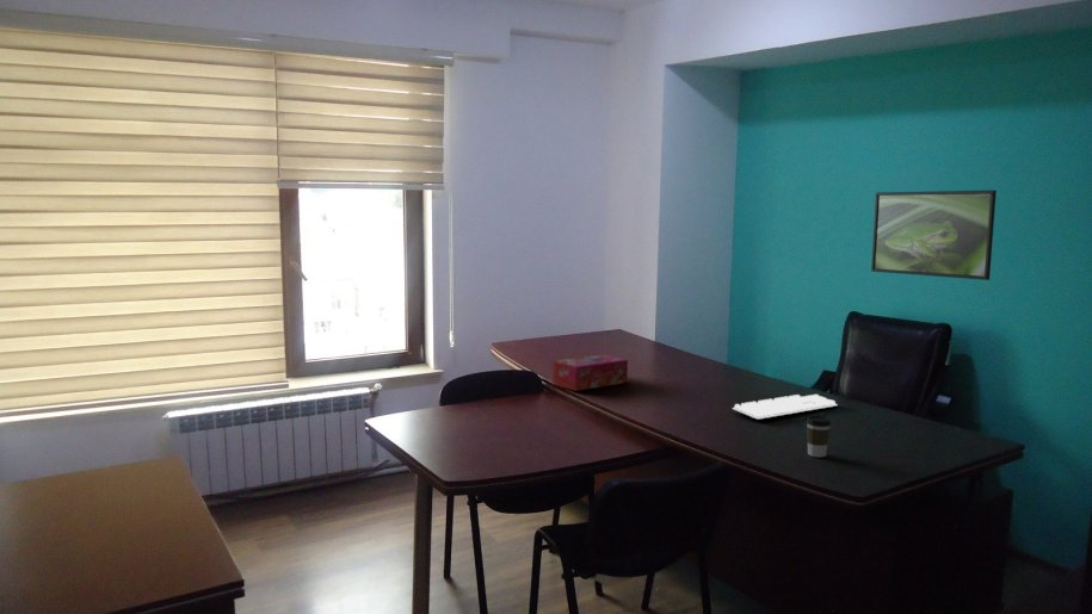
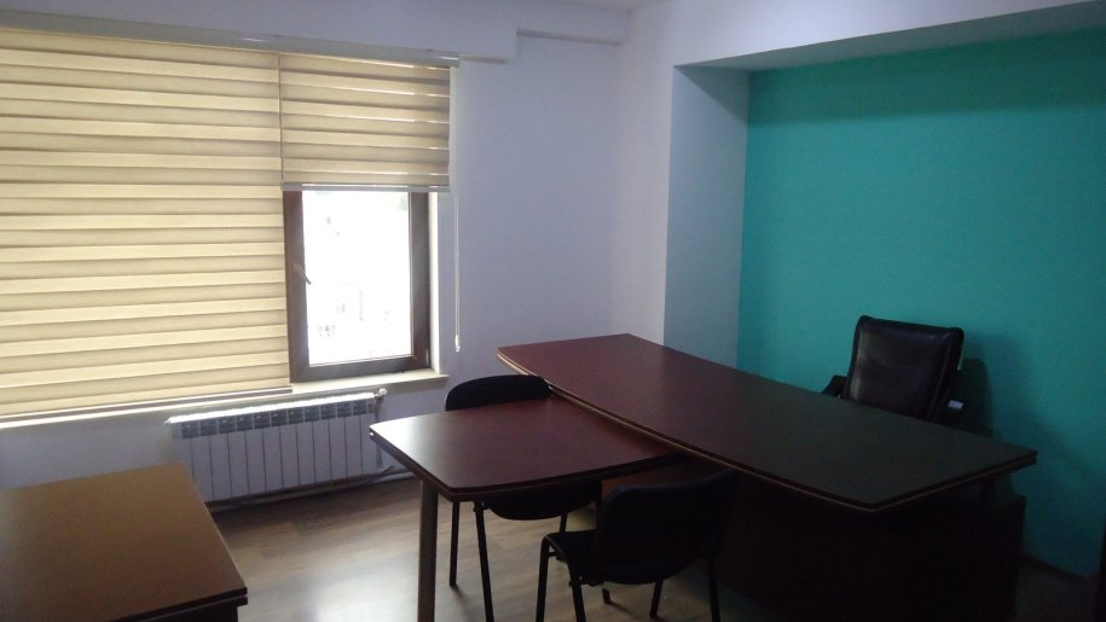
- tissue box [551,354,629,392]
- coffee cup [806,415,832,458]
- keyboard [732,393,839,421]
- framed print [870,190,998,281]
